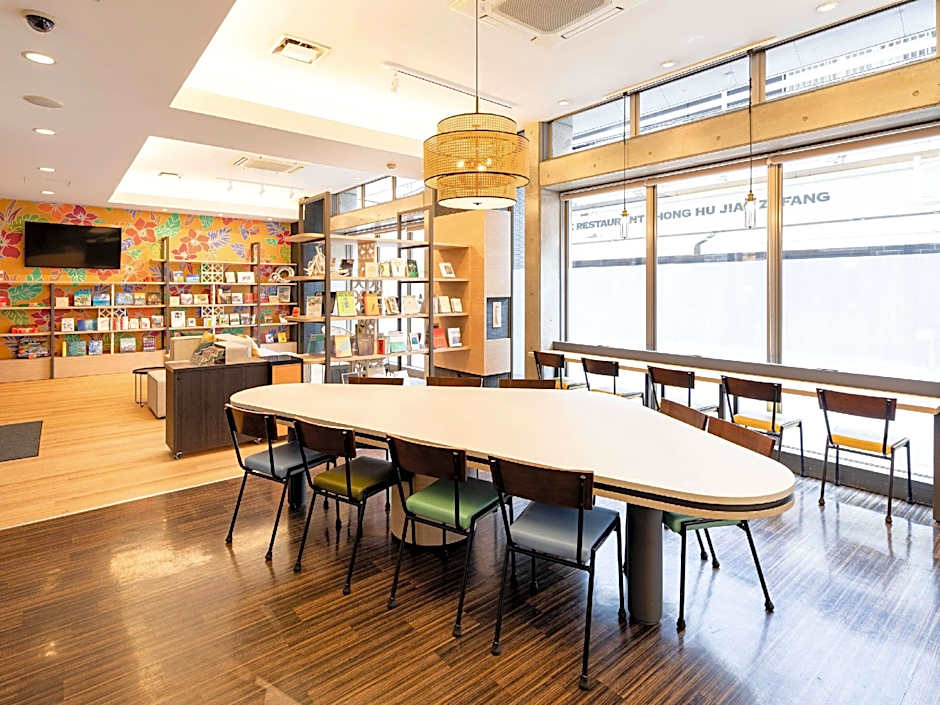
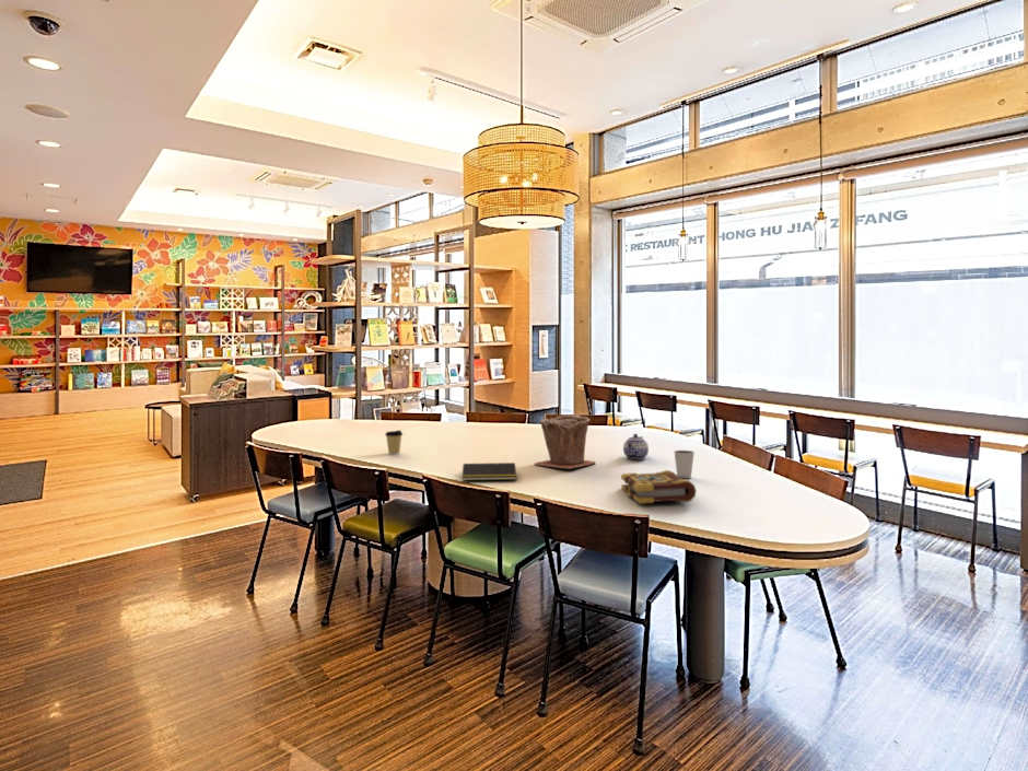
+ plant pot [534,413,597,470]
+ teapot [622,433,650,460]
+ coffee cup [384,429,404,456]
+ book [620,469,698,505]
+ notepad [462,462,517,481]
+ dixie cup [673,449,696,479]
